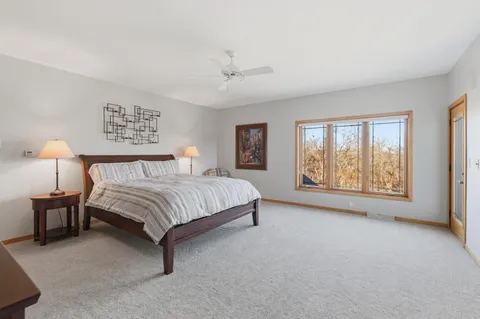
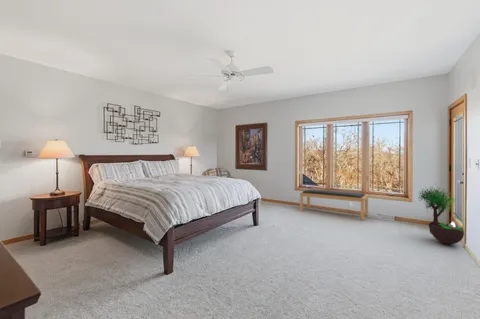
+ bench [299,188,369,221]
+ potted tree [417,184,465,245]
